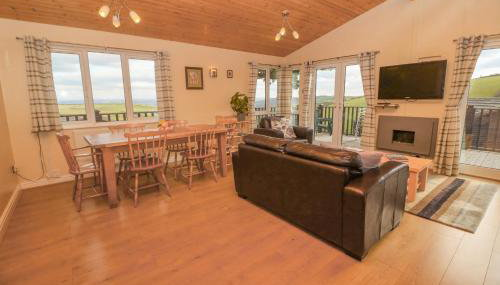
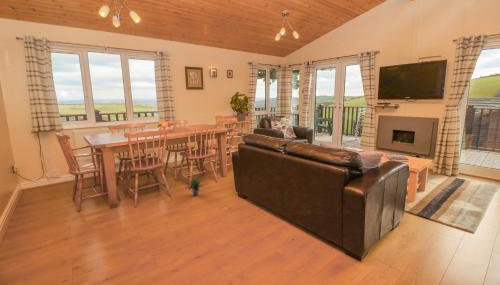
+ potted plant [180,174,207,196]
